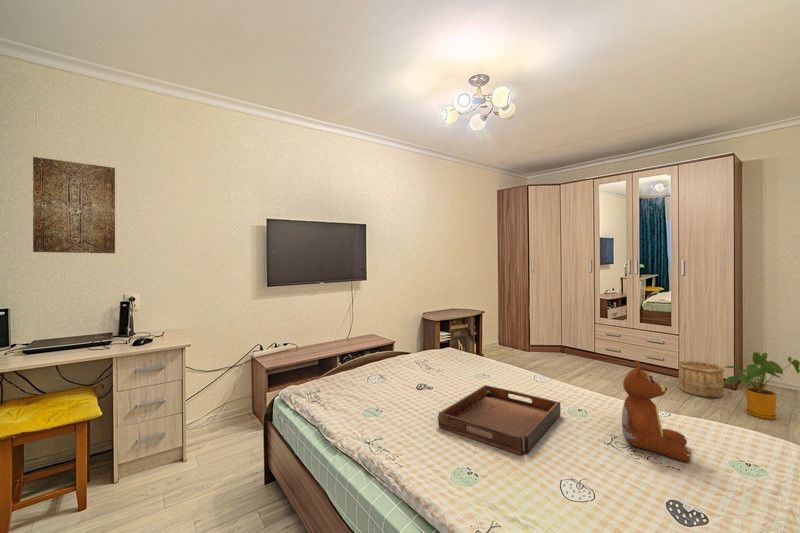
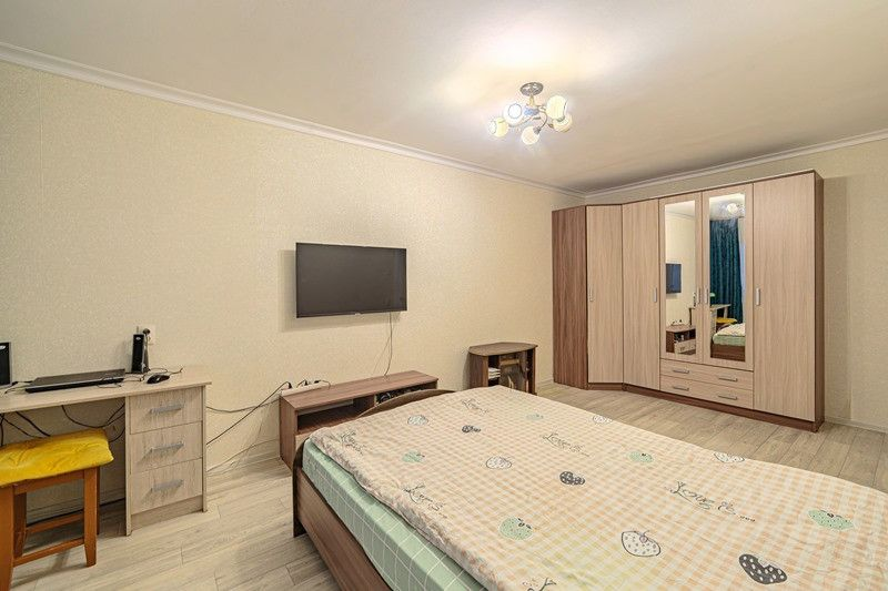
- house plant [724,351,800,420]
- wall art [32,156,116,254]
- wooden bucket [677,360,726,398]
- serving tray [437,384,562,456]
- teddy bear [621,359,694,463]
